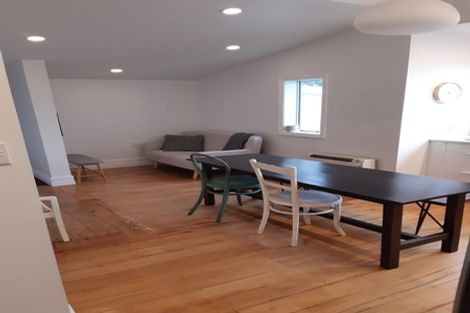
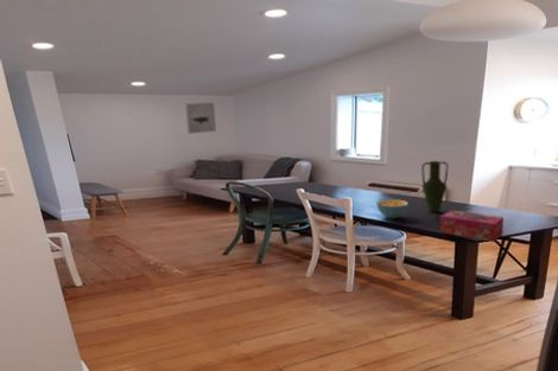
+ cereal bowl [375,198,410,219]
+ tissue box [439,209,505,243]
+ vase [420,160,449,213]
+ wall art [184,101,217,135]
